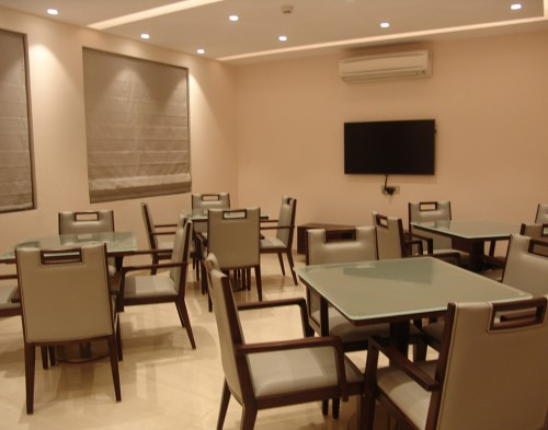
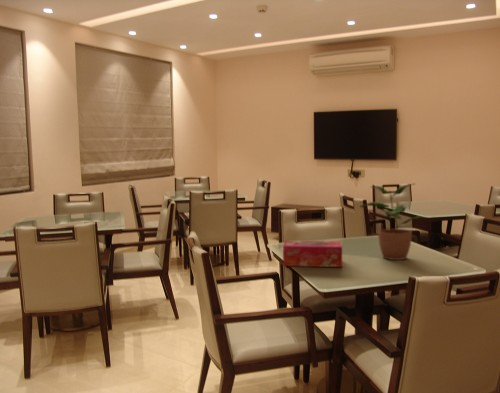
+ potted plant [359,183,430,261]
+ tissue box [282,240,343,268]
